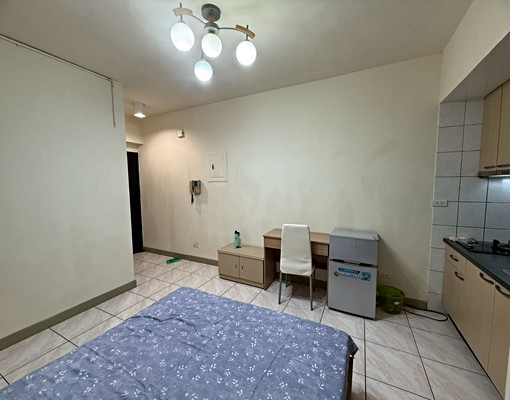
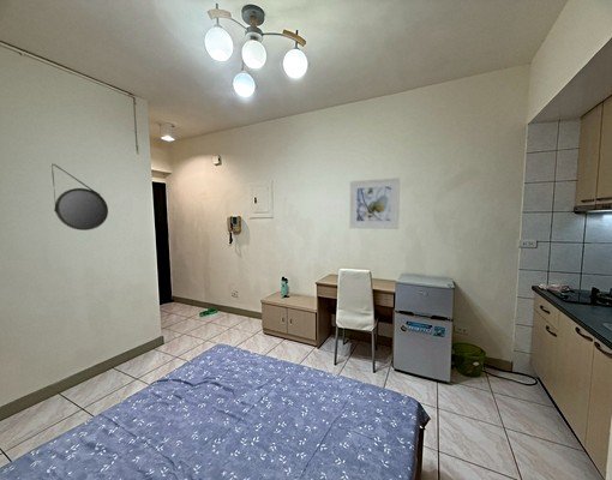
+ home mirror [50,163,109,232]
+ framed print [348,176,401,230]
